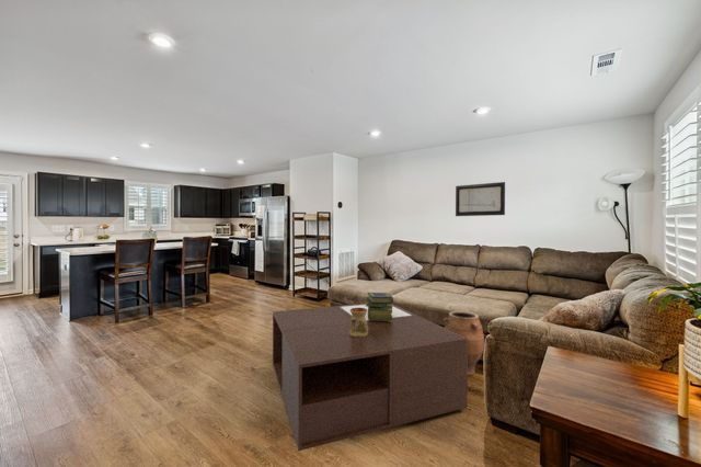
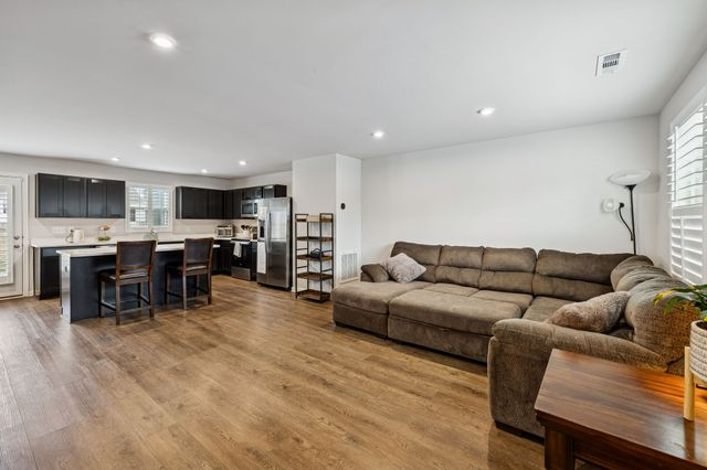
- oil burner [349,308,368,338]
- stack of books [364,292,394,322]
- wall art [455,181,506,217]
- vase [443,310,485,376]
- coffee table [272,303,469,452]
